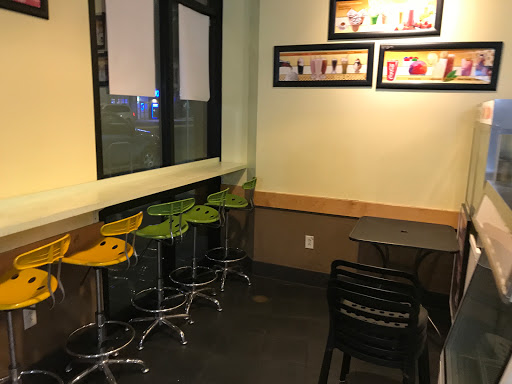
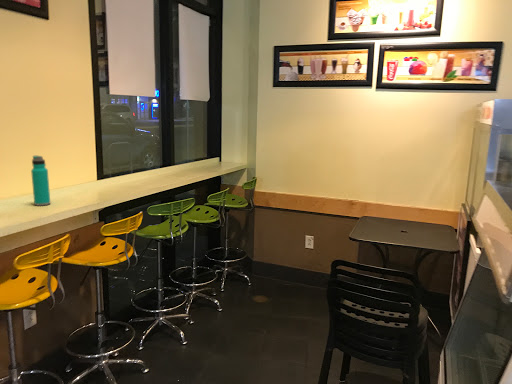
+ water bottle [30,155,51,207]
